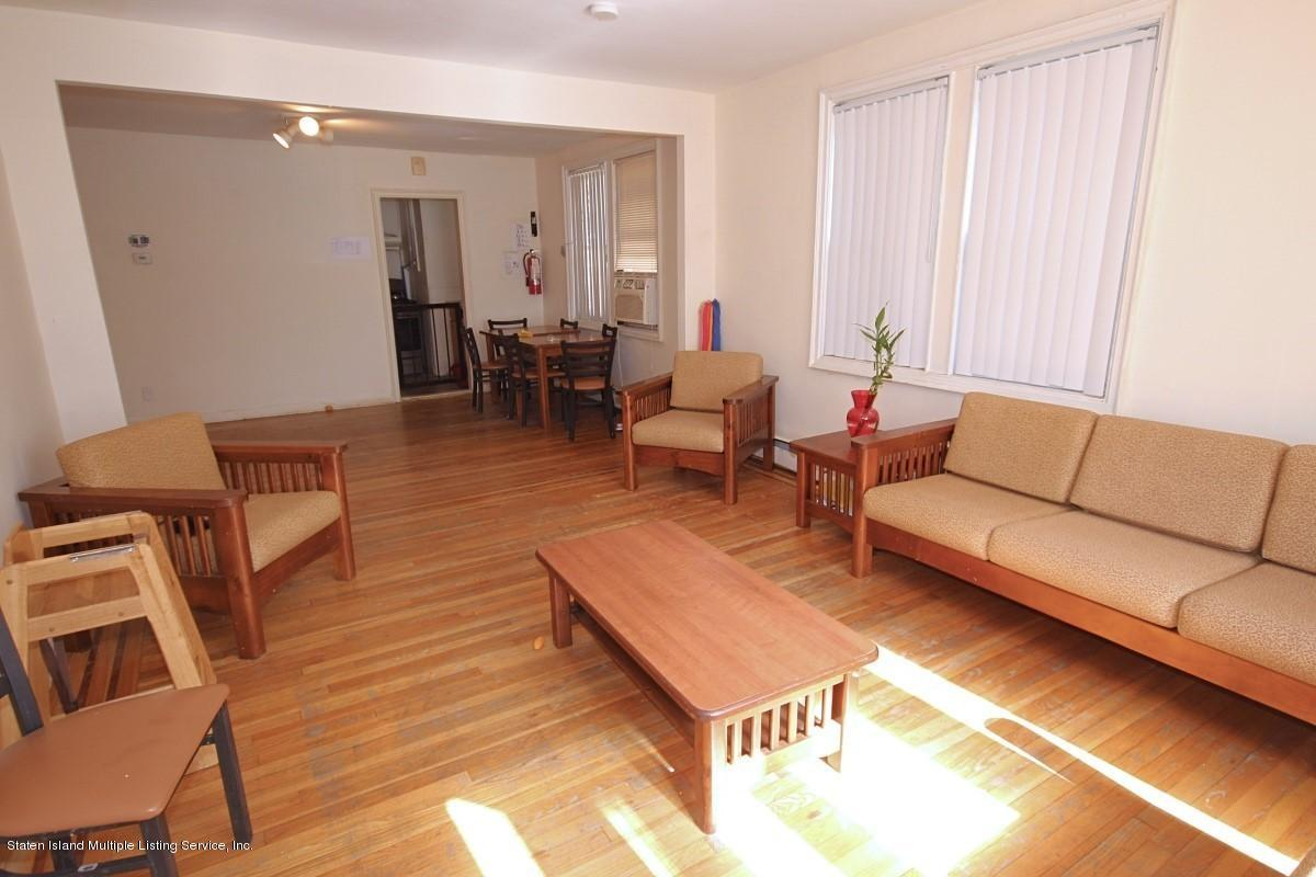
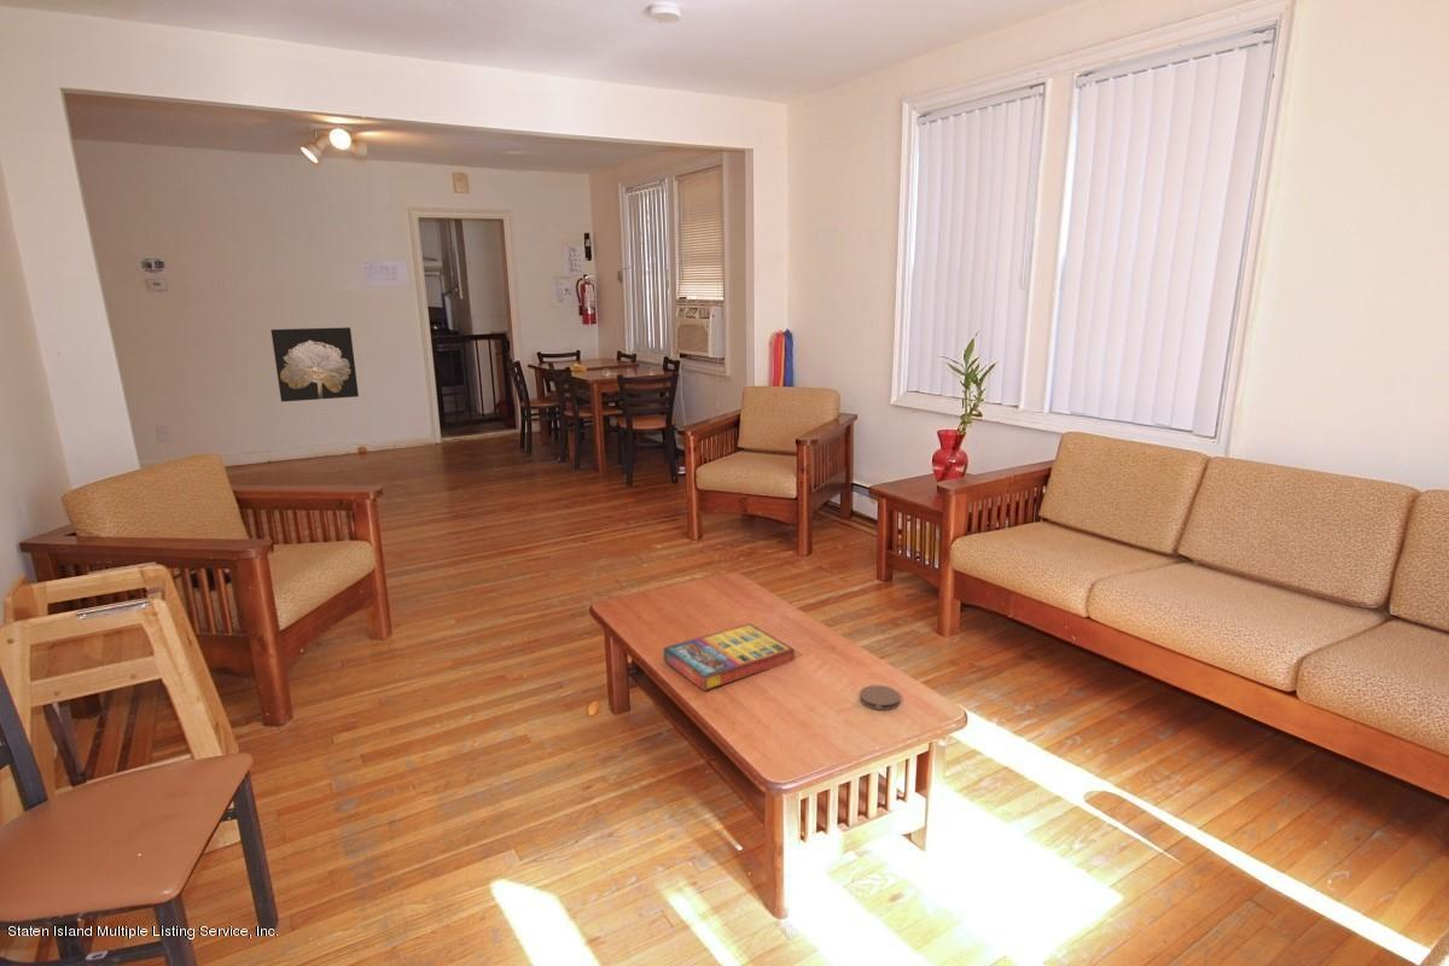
+ wall art [270,326,360,403]
+ game compilation box [662,622,796,692]
+ coaster [859,685,901,711]
